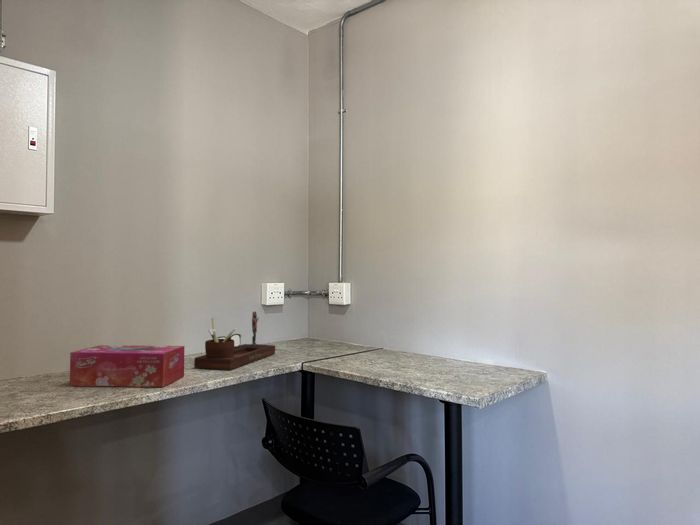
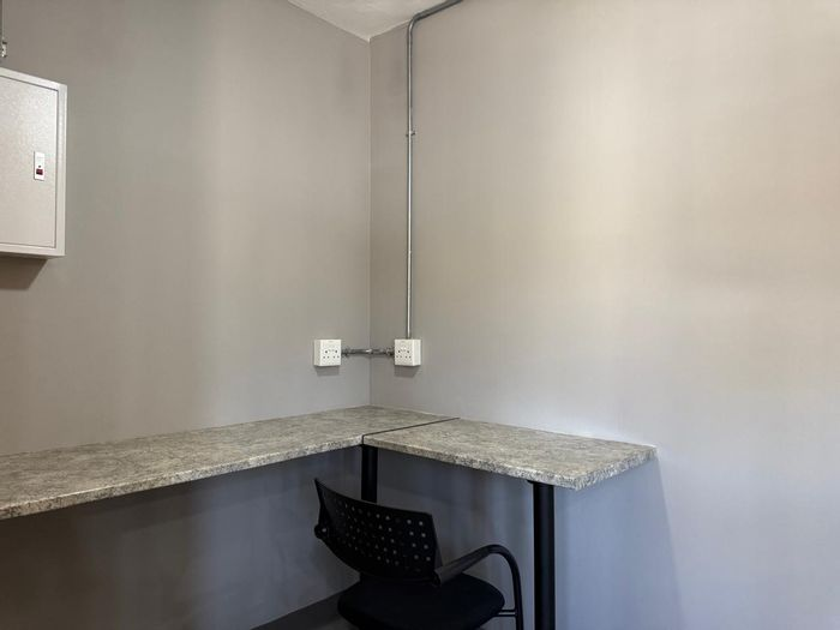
- tissue box [69,344,185,388]
- desk organizer [193,311,276,371]
